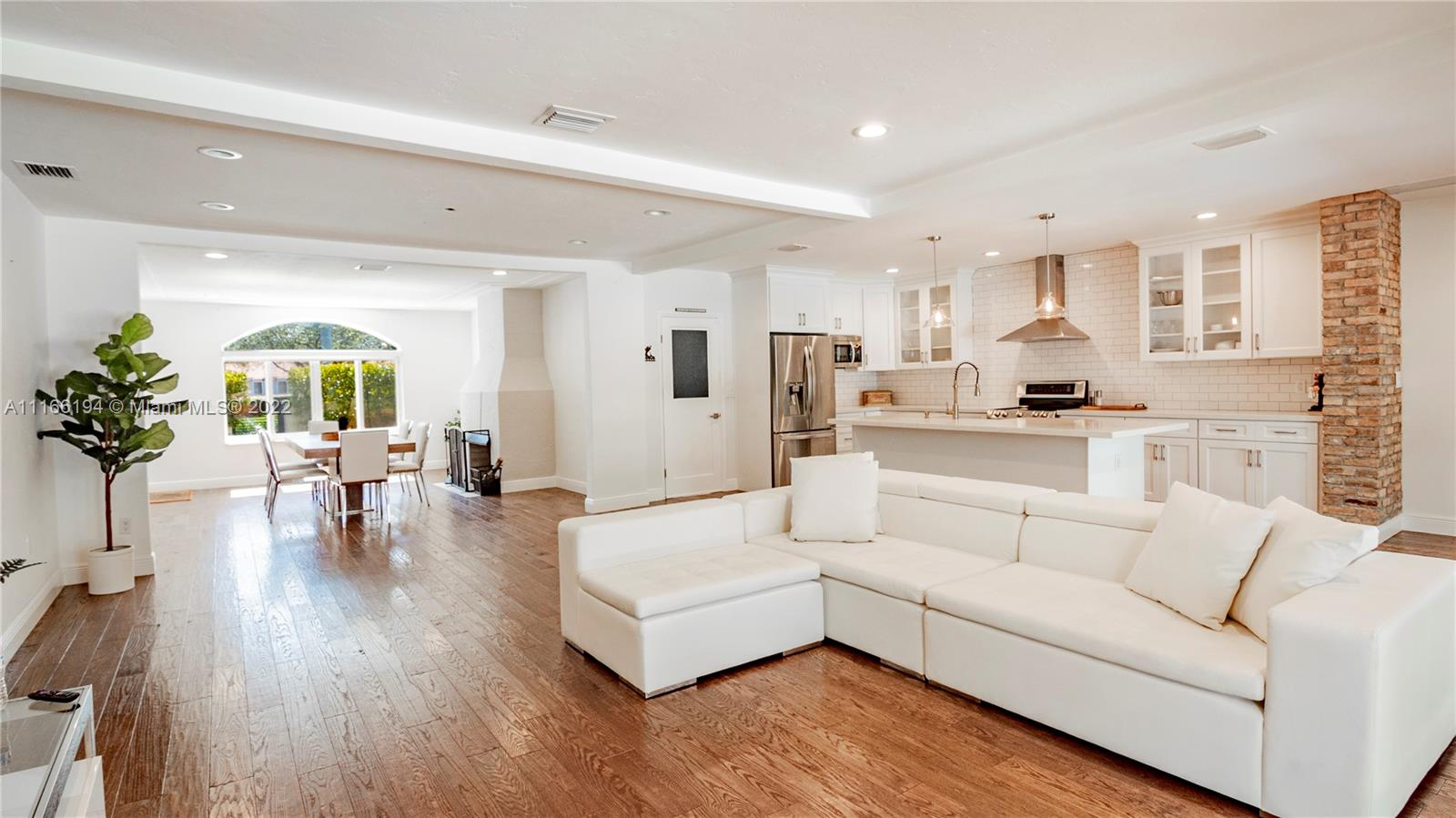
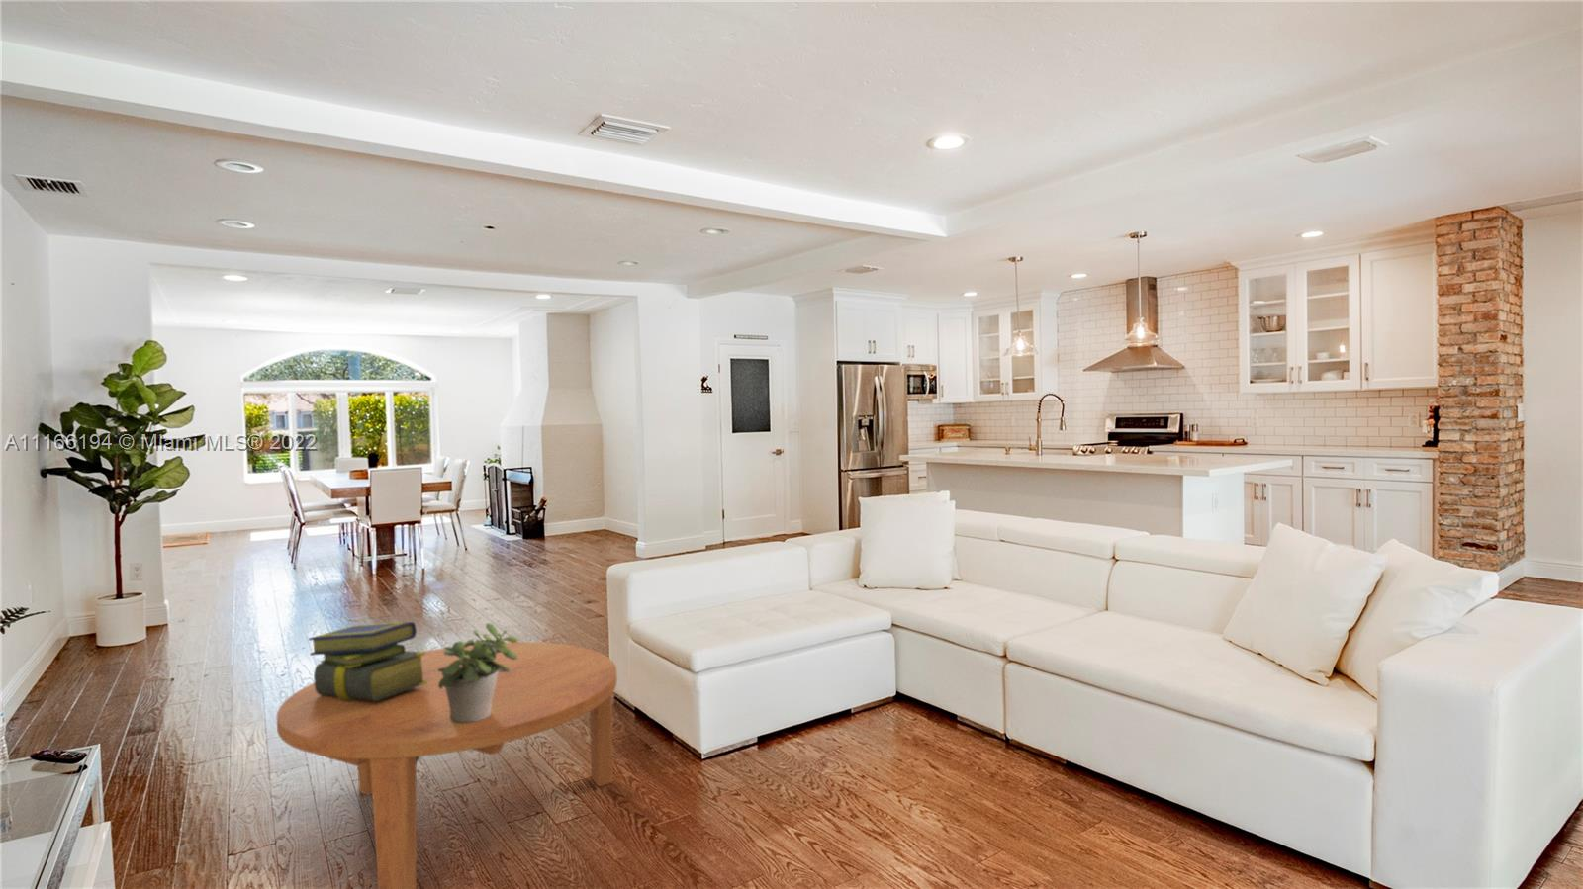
+ stack of books [308,621,427,701]
+ coffee table [276,641,619,889]
+ potted plant [438,622,520,722]
